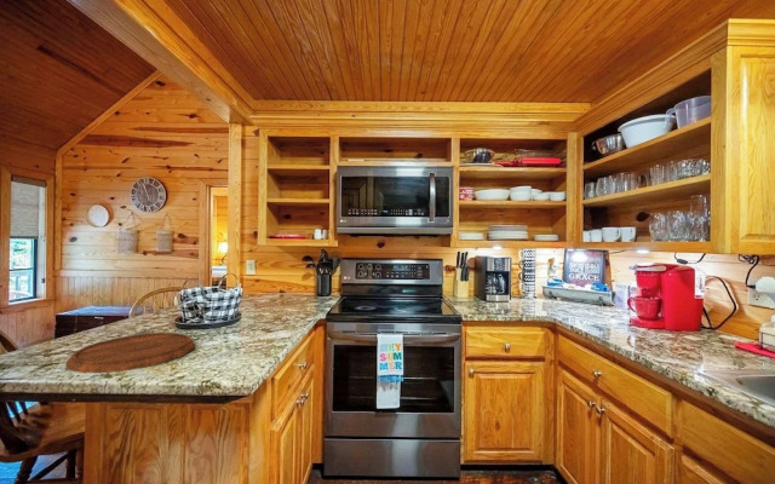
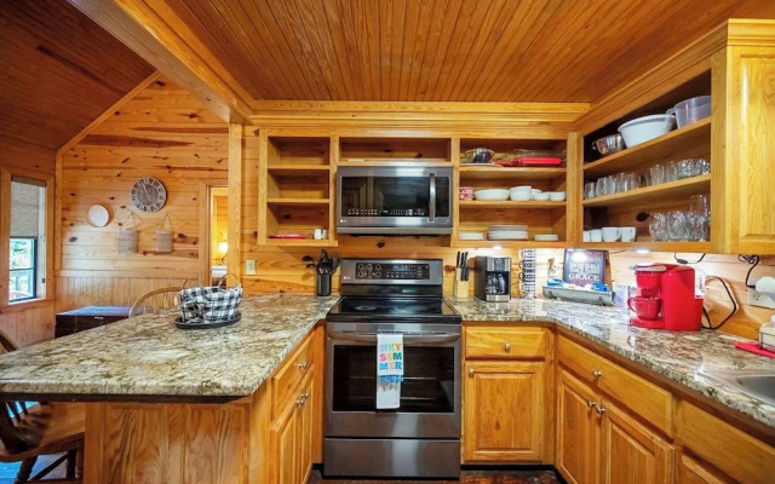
- cutting board [64,332,195,374]
